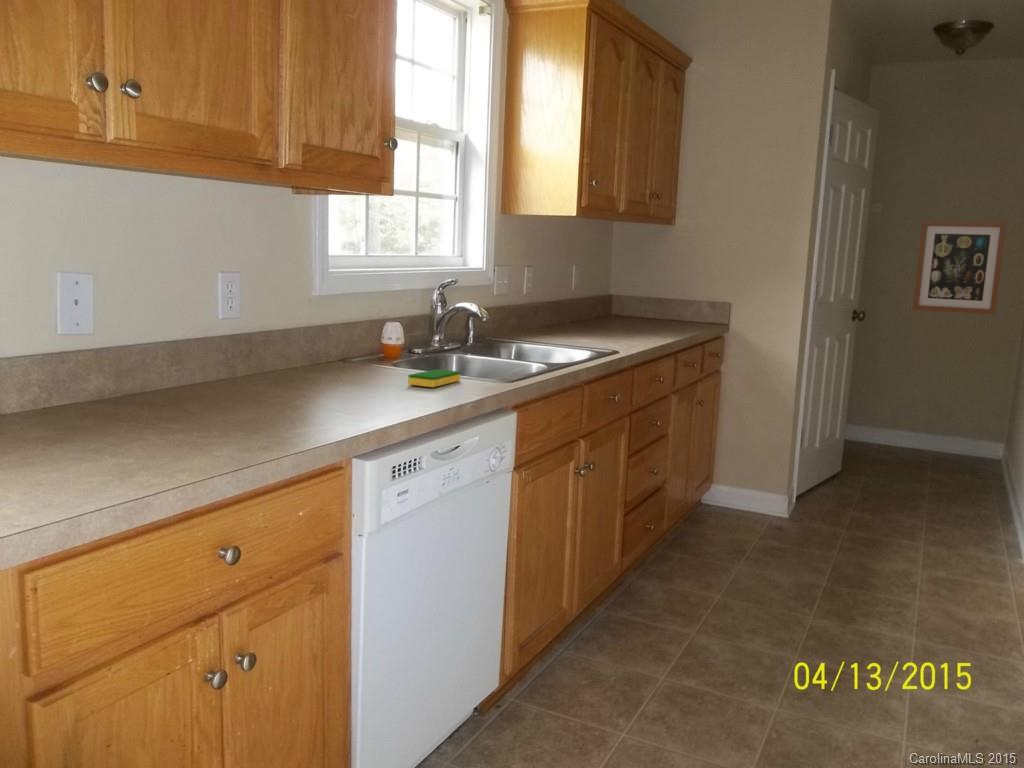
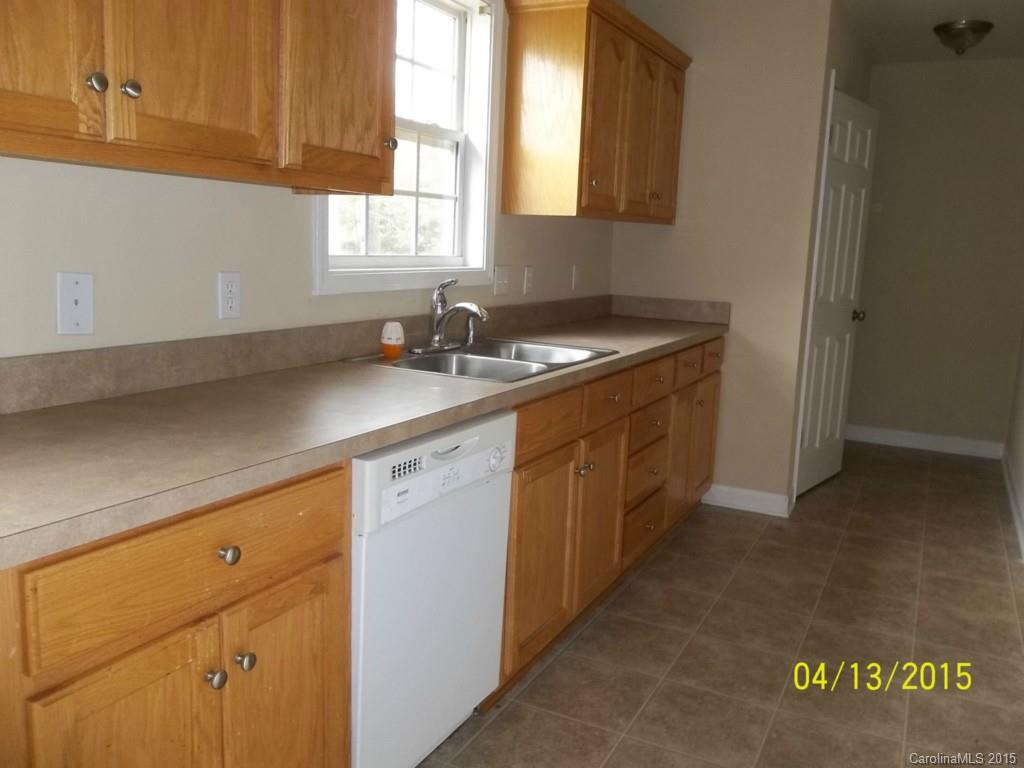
- wall art [912,220,1008,316]
- dish sponge [407,368,461,388]
